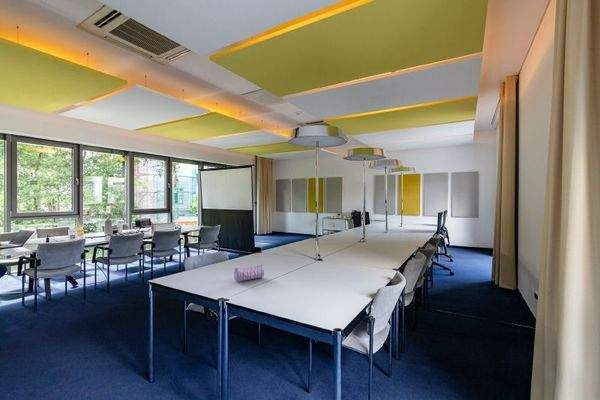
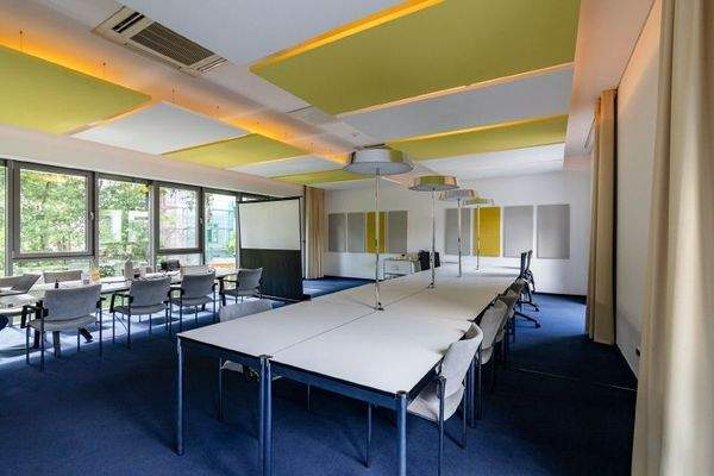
- pencil case [233,264,265,282]
